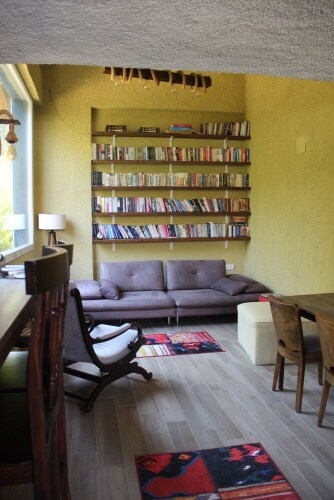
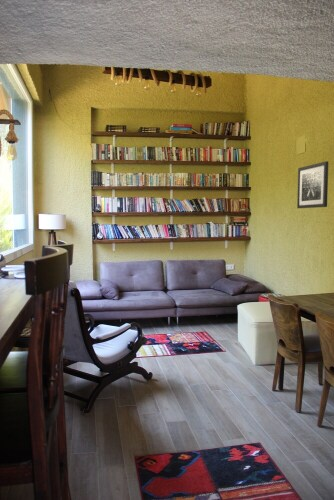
+ wall art [296,160,329,209]
